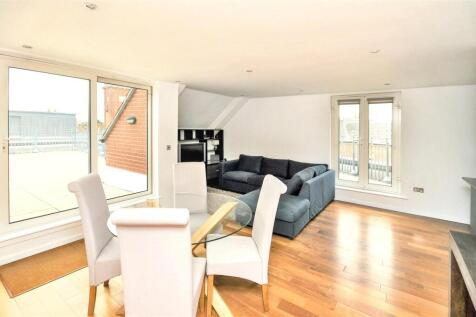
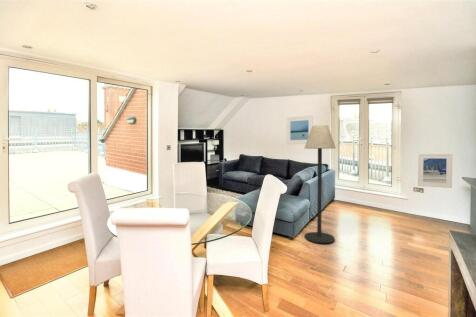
+ floor lamp [303,124,337,244]
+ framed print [417,153,453,189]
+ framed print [286,114,314,145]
